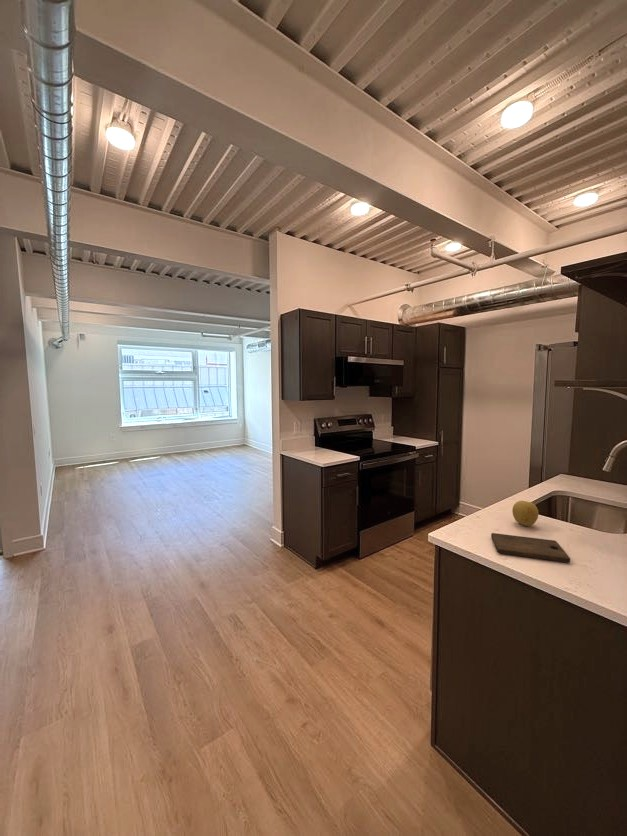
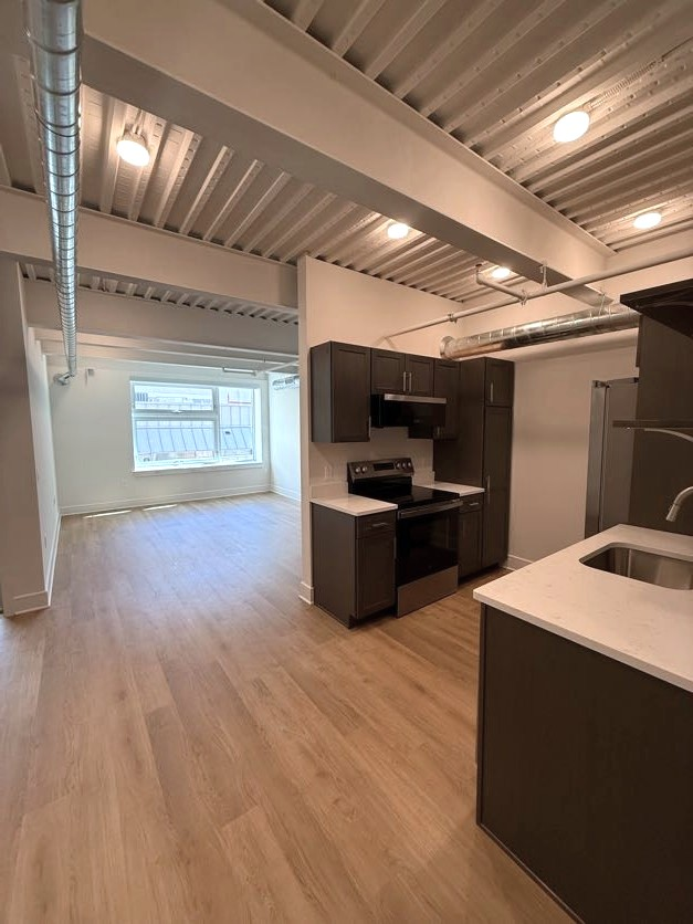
- fruit [511,500,539,527]
- cutting board [490,532,571,563]
